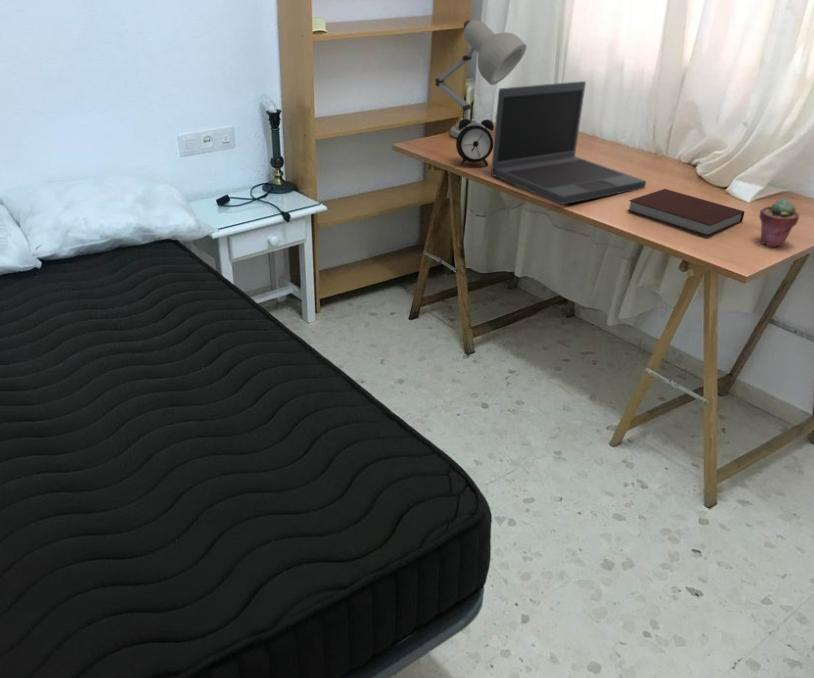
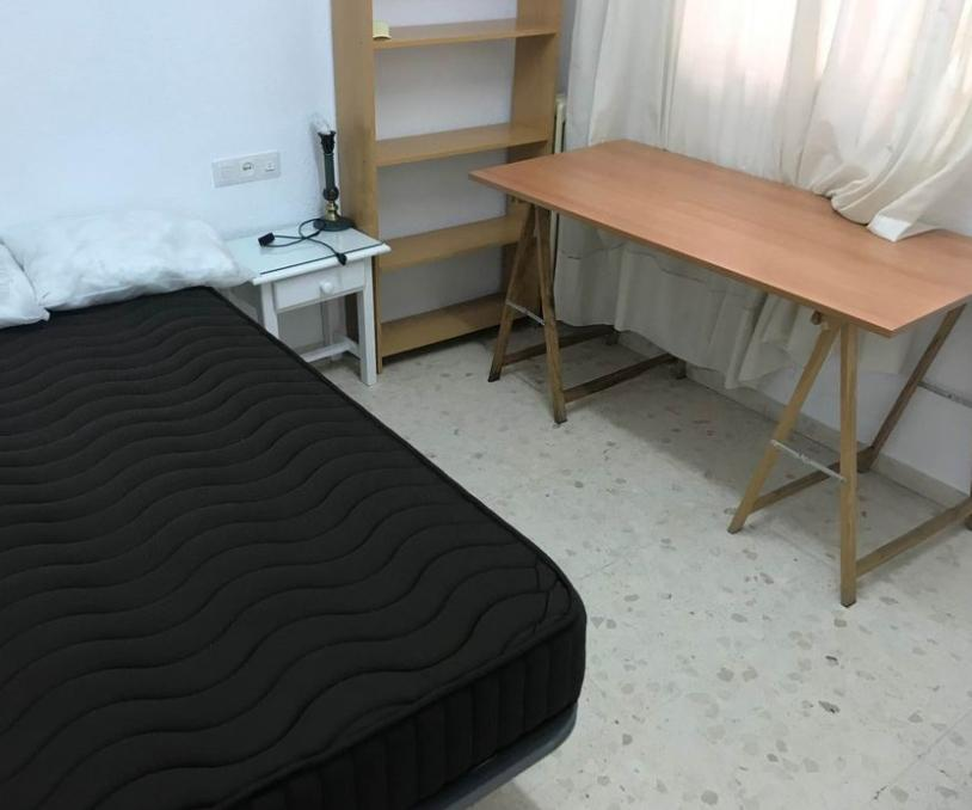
- potted succulent [758,198,800,248]
- alarm clock [455,117,495,167]
- desk lamp [434,19,528,139]
- notebook [626,188,745,237]
- laptop [490,80,647,206]
